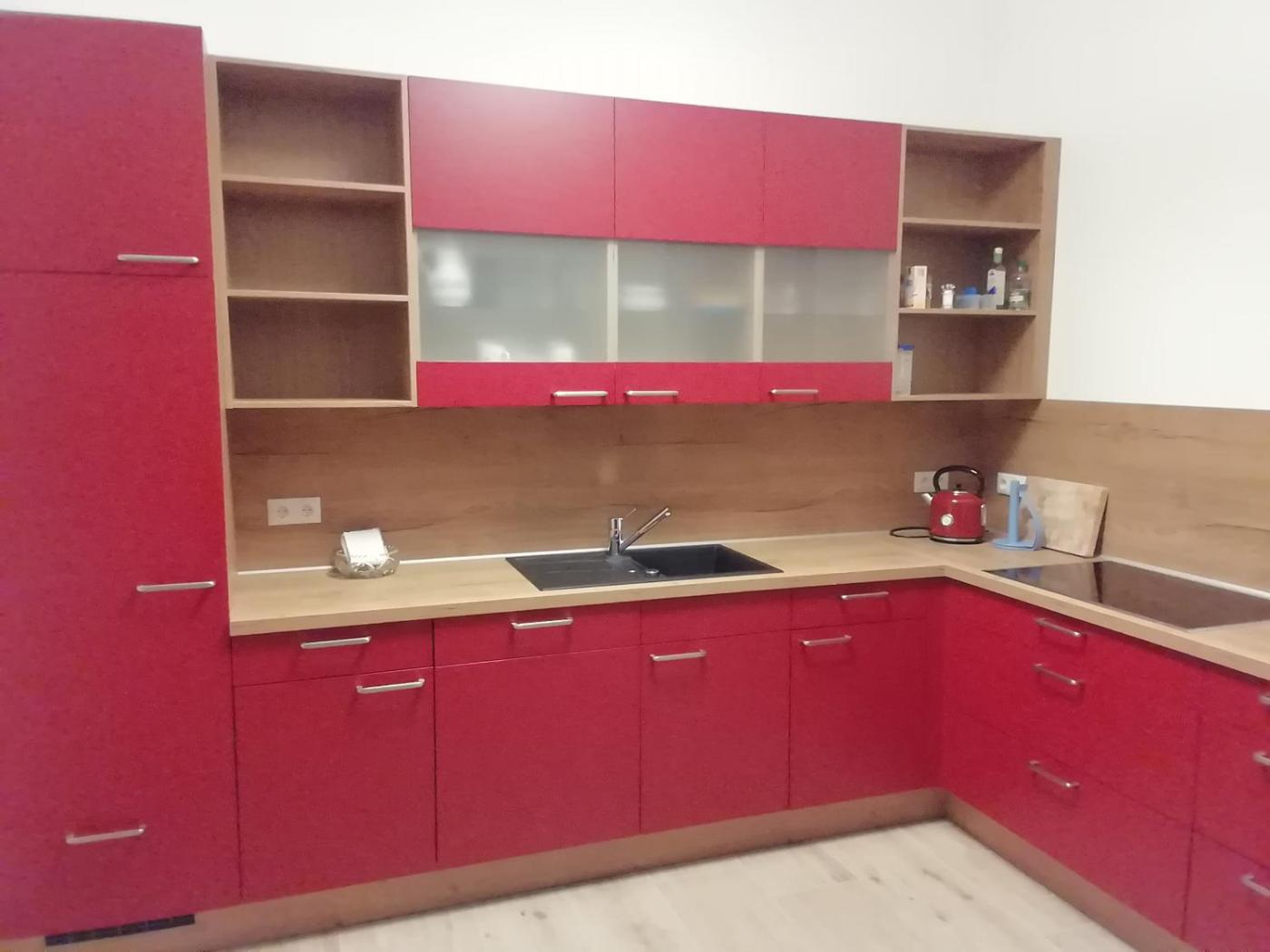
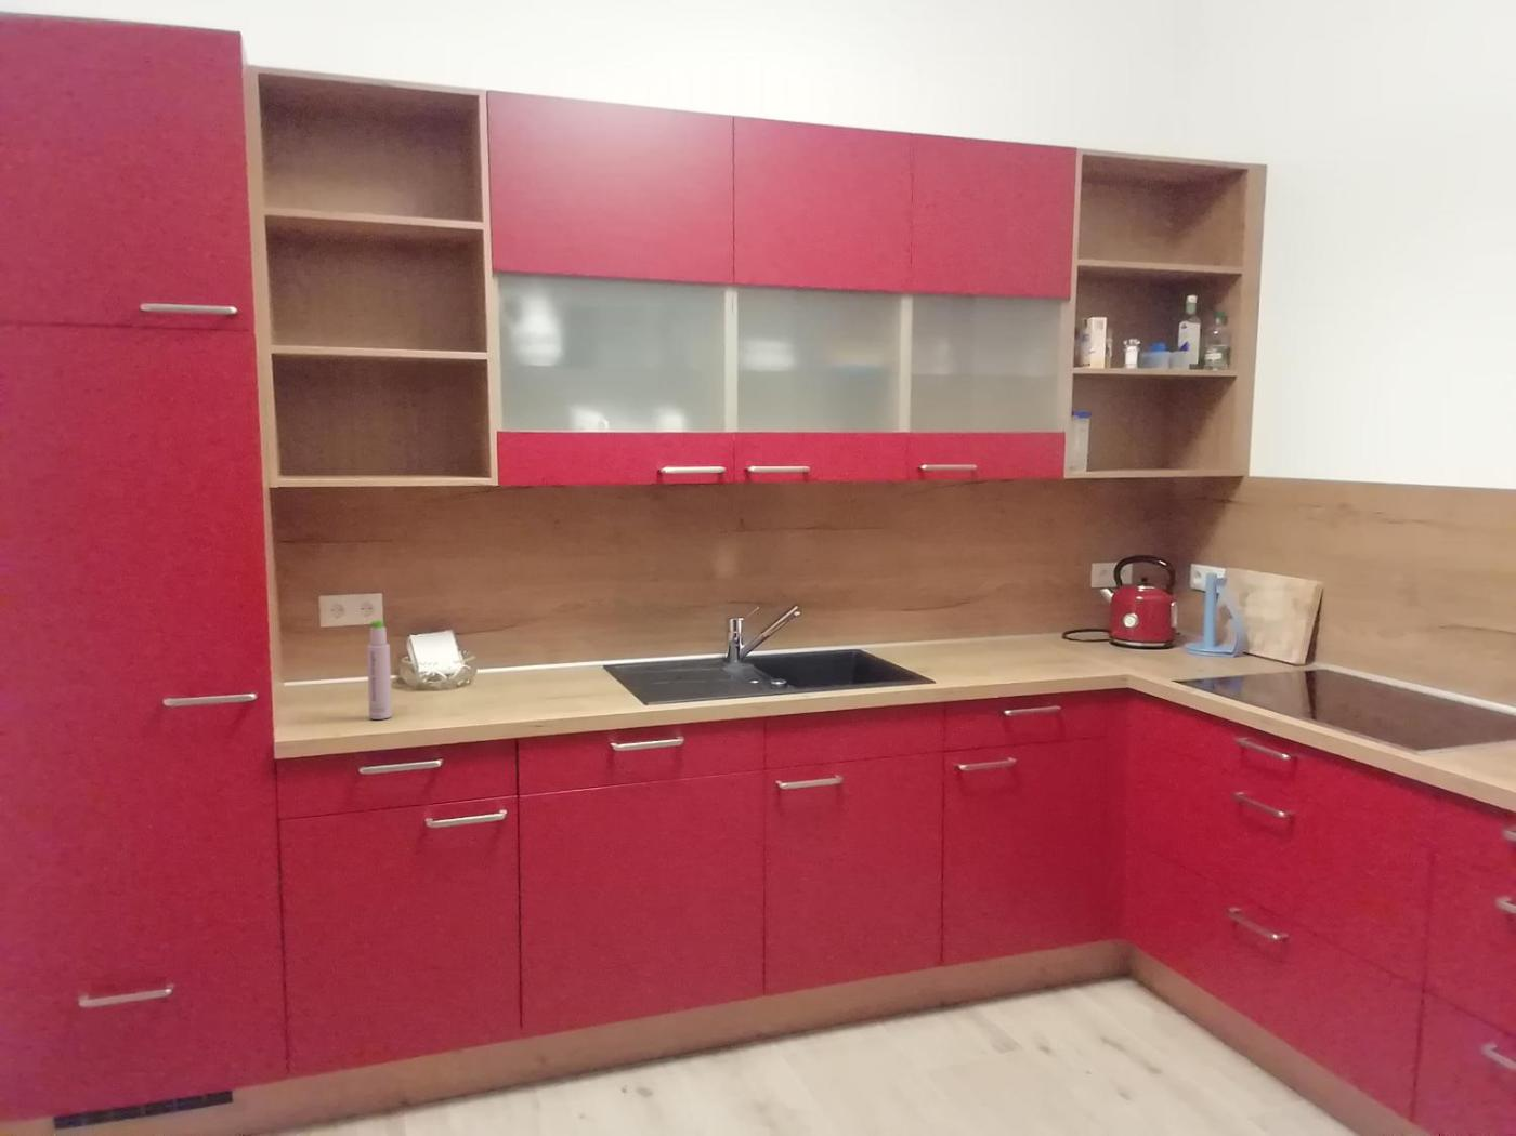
+ bottle [366,619,393,721]
